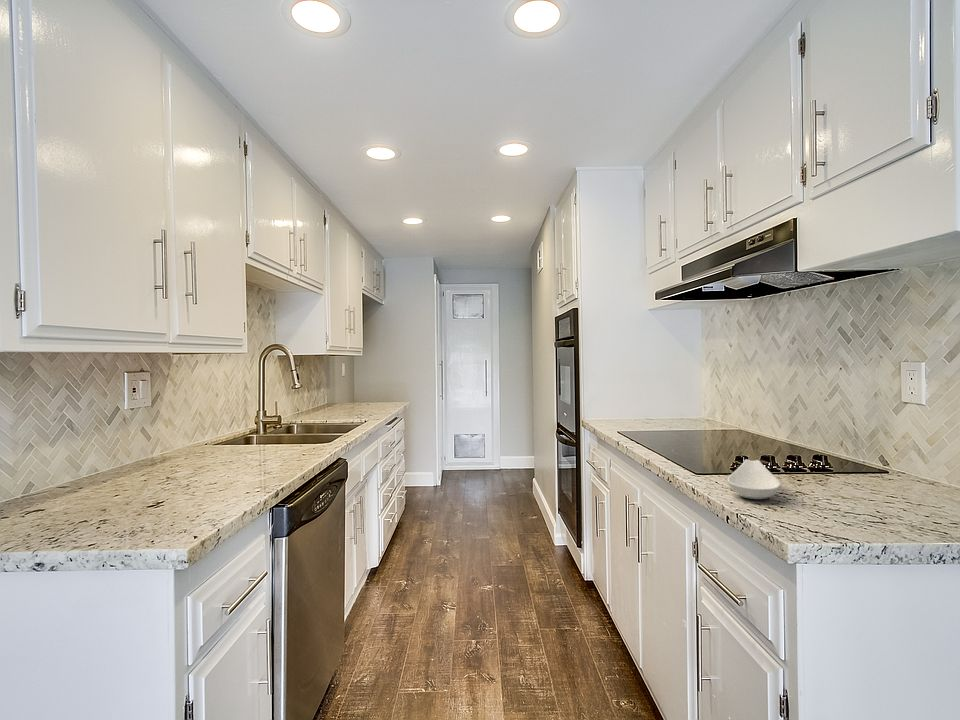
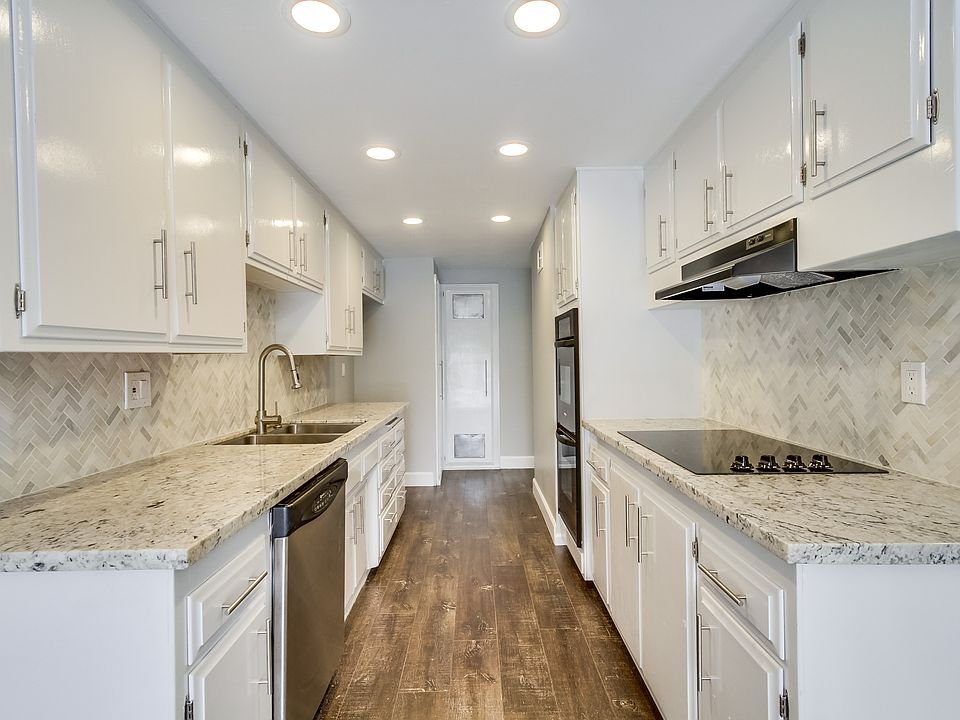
- spoon rest [726,458,782,500]
